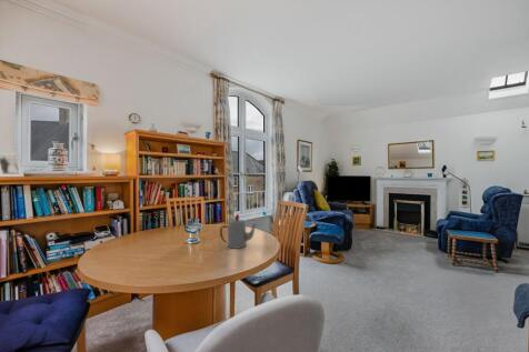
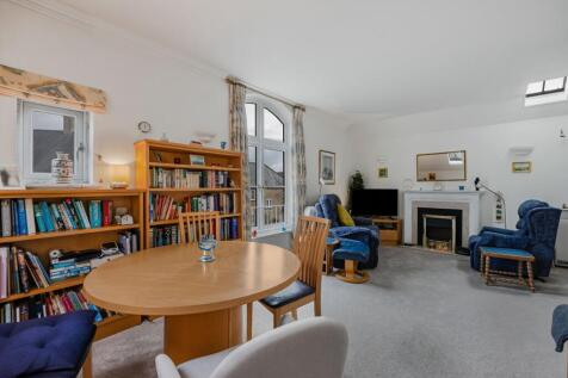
- teapot [219,217,258,250]
